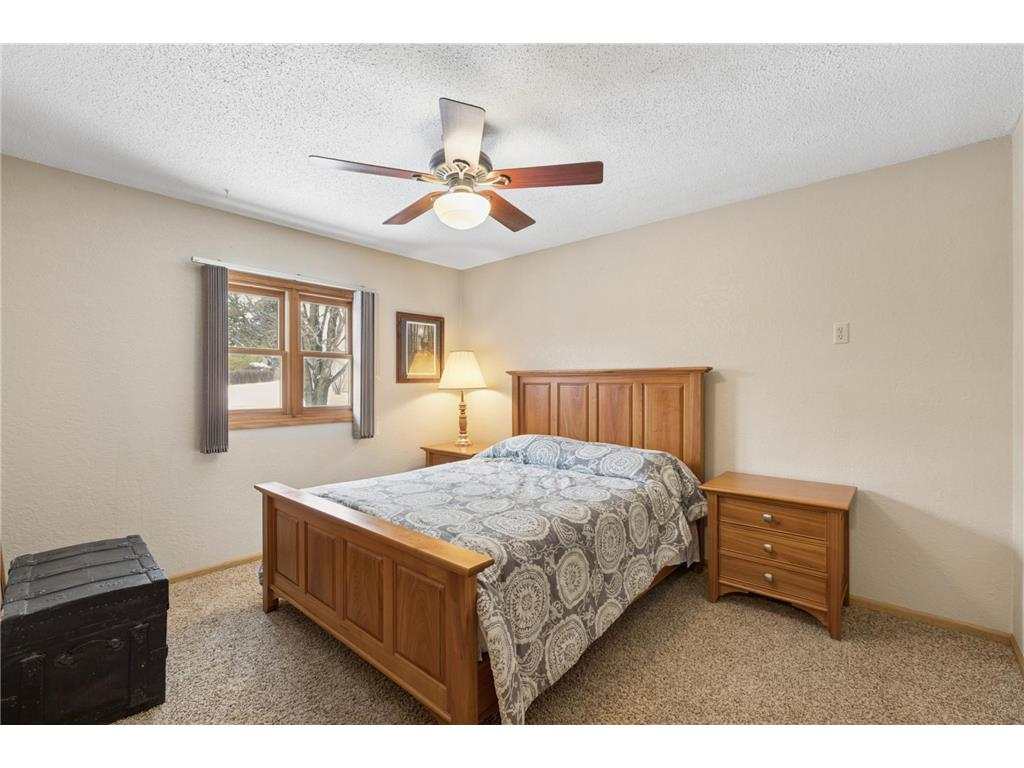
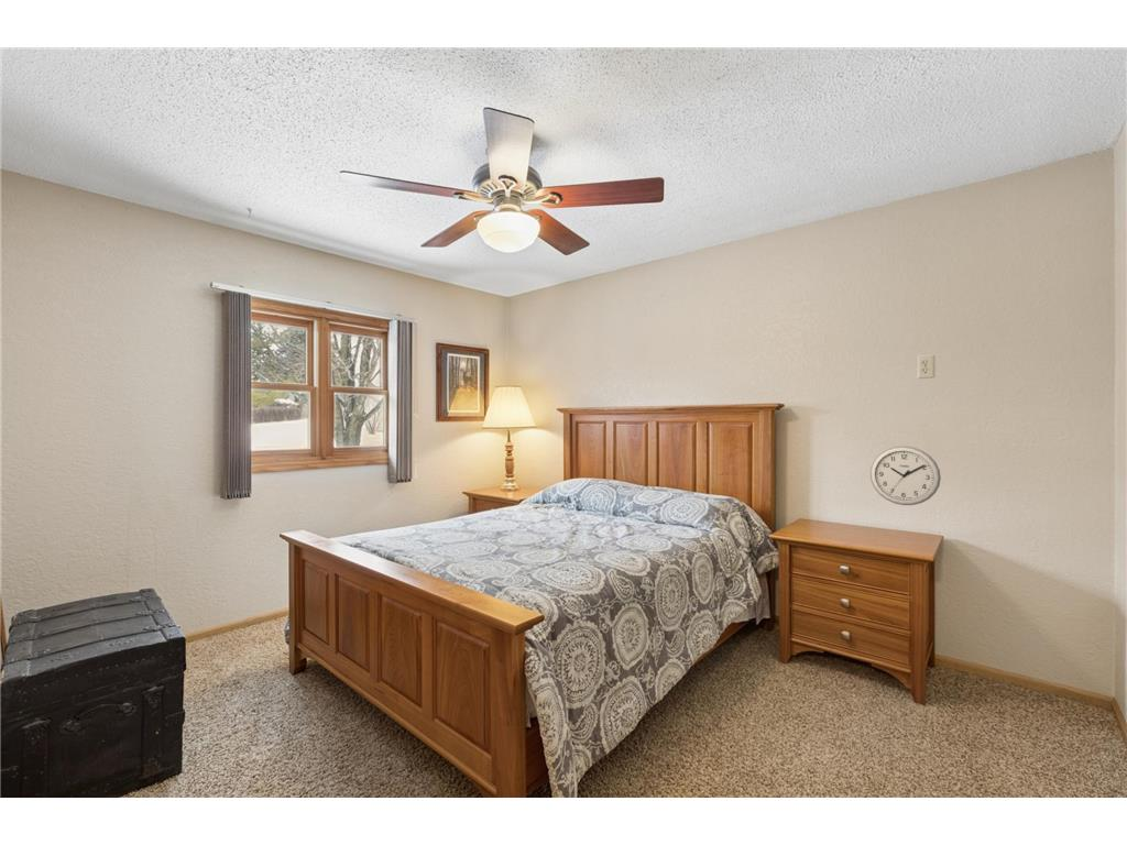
+ wall clock [868,445,942,506]
